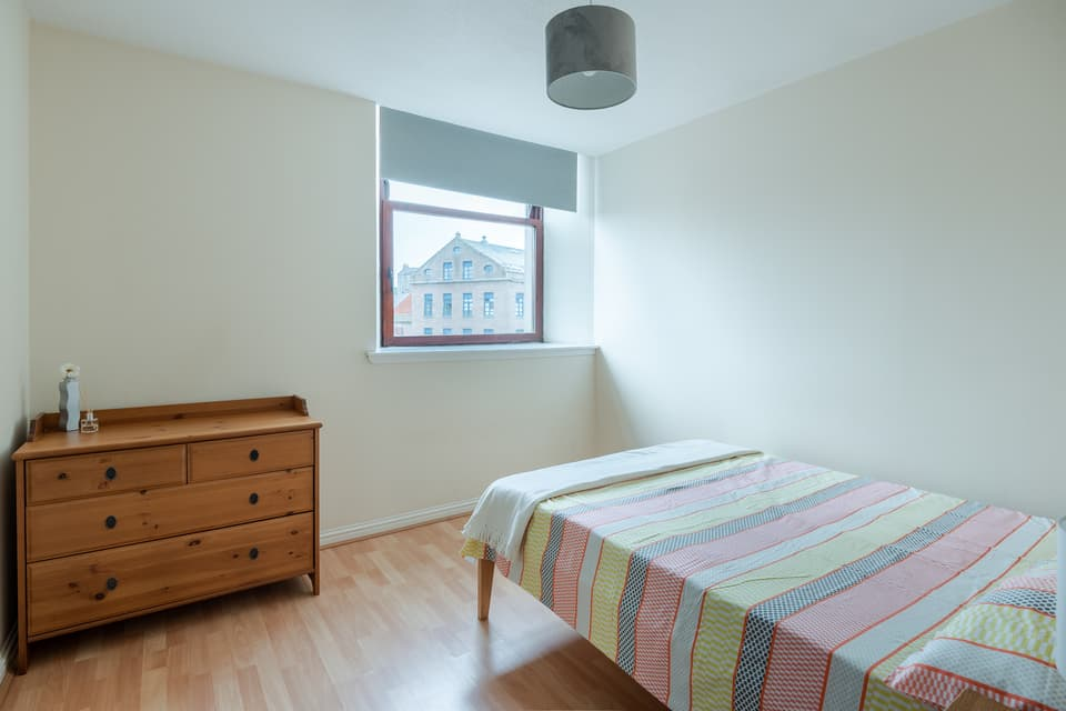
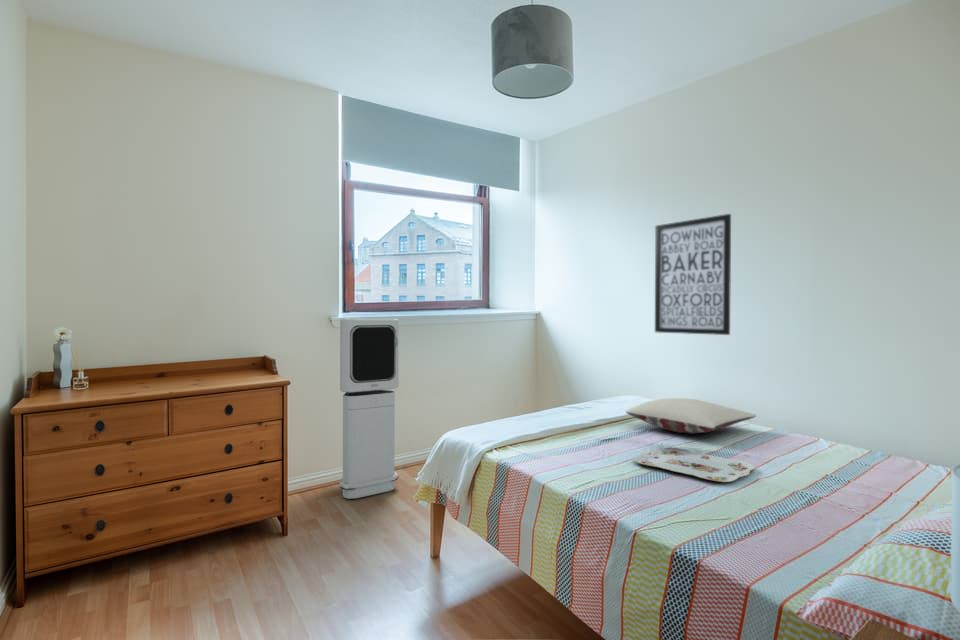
+ serving tray [633,447,755,483]
+ wall art [654,213,732,336]
+ air purifier [339,317,400,500]
+ pillow [625,397,757,434]
